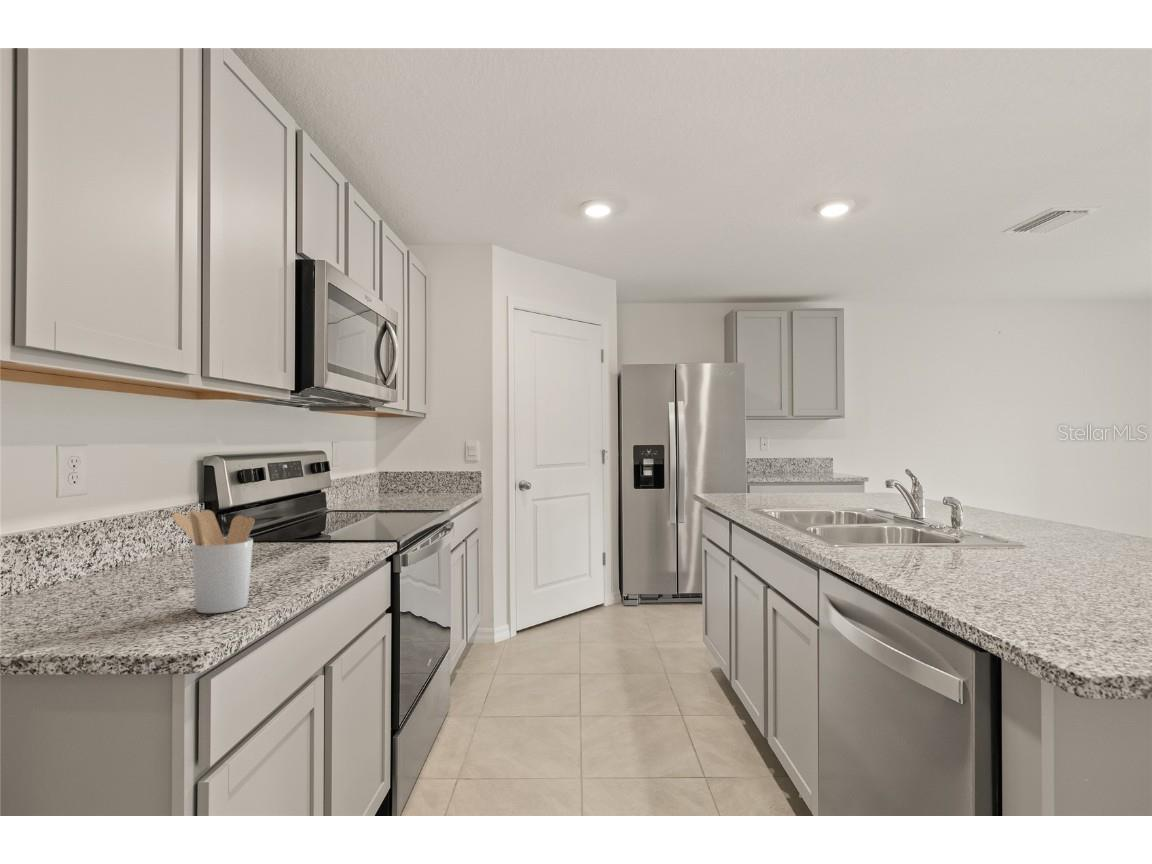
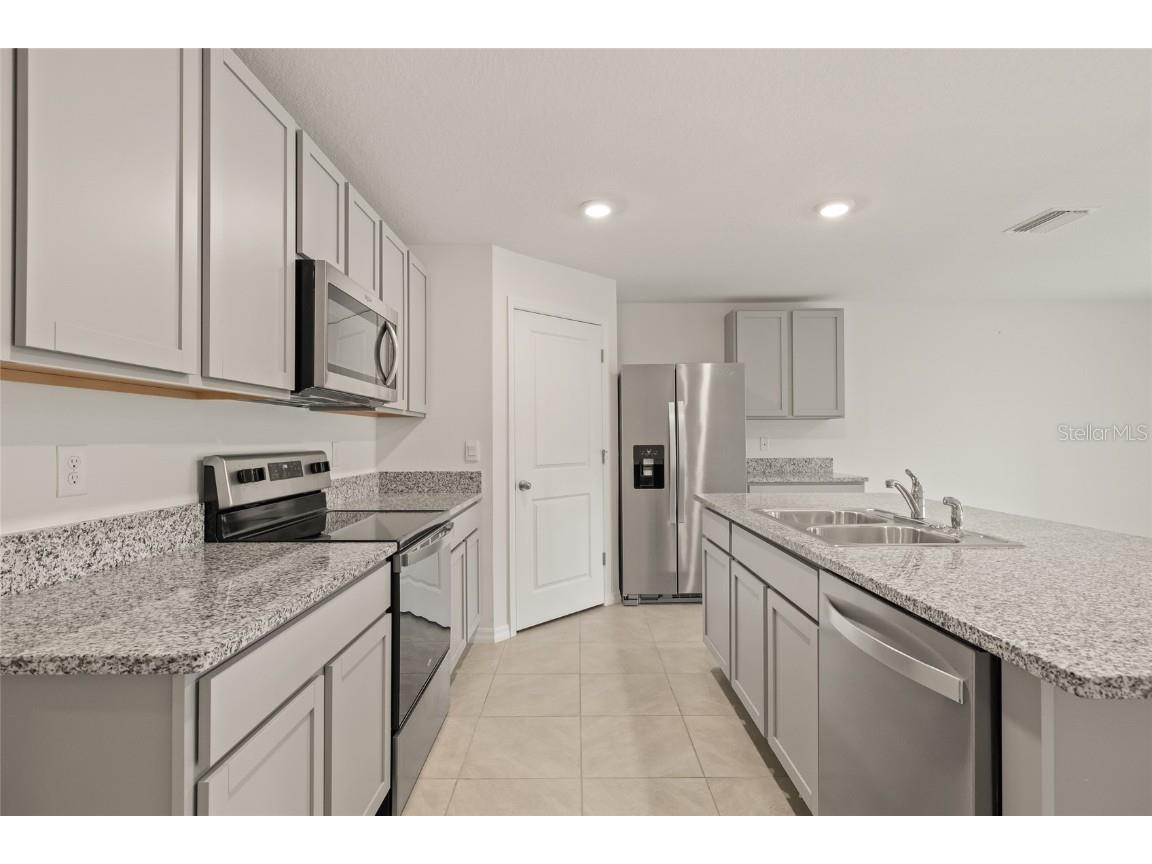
- utensil holder [171,509,255,614]
